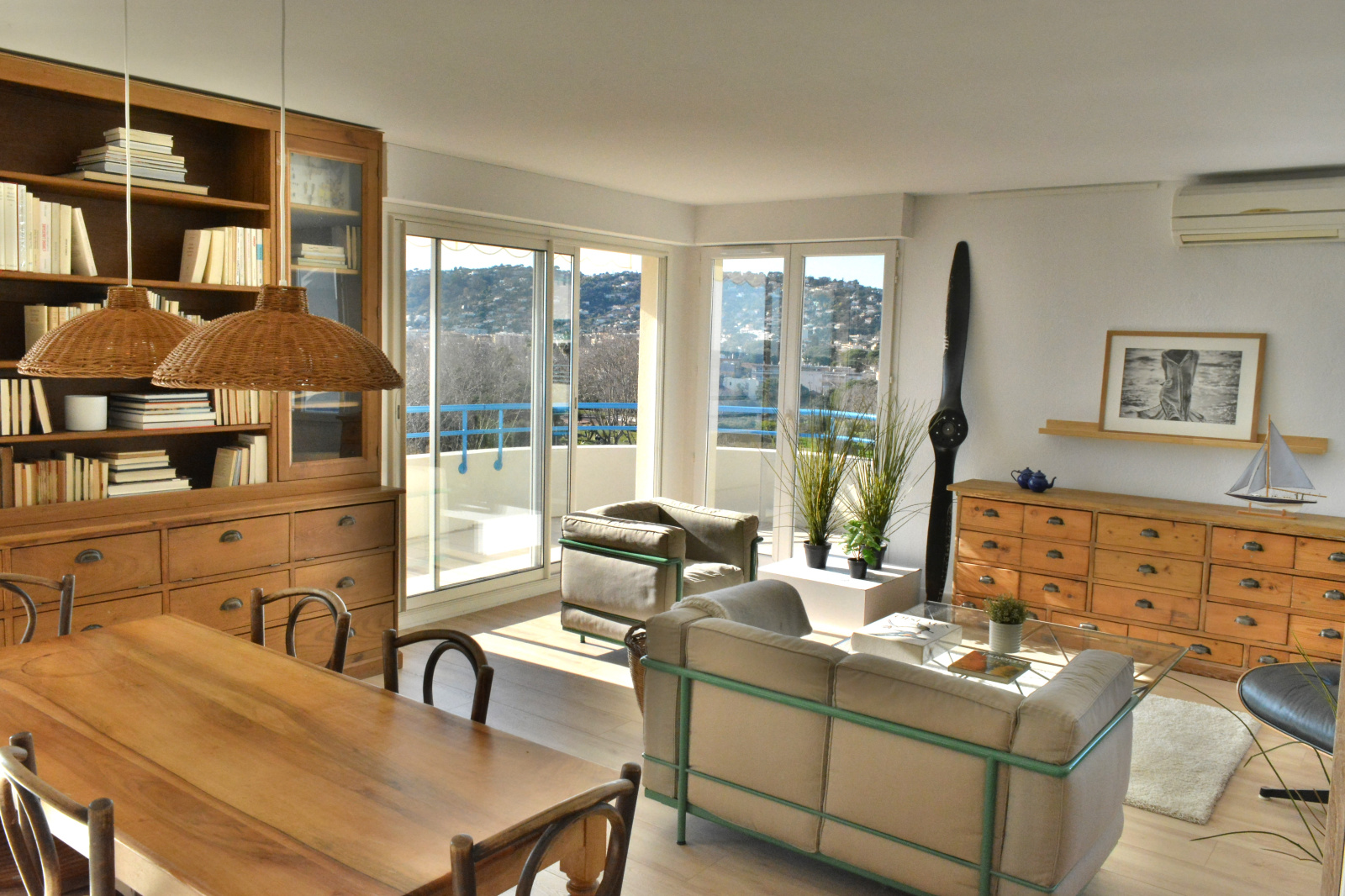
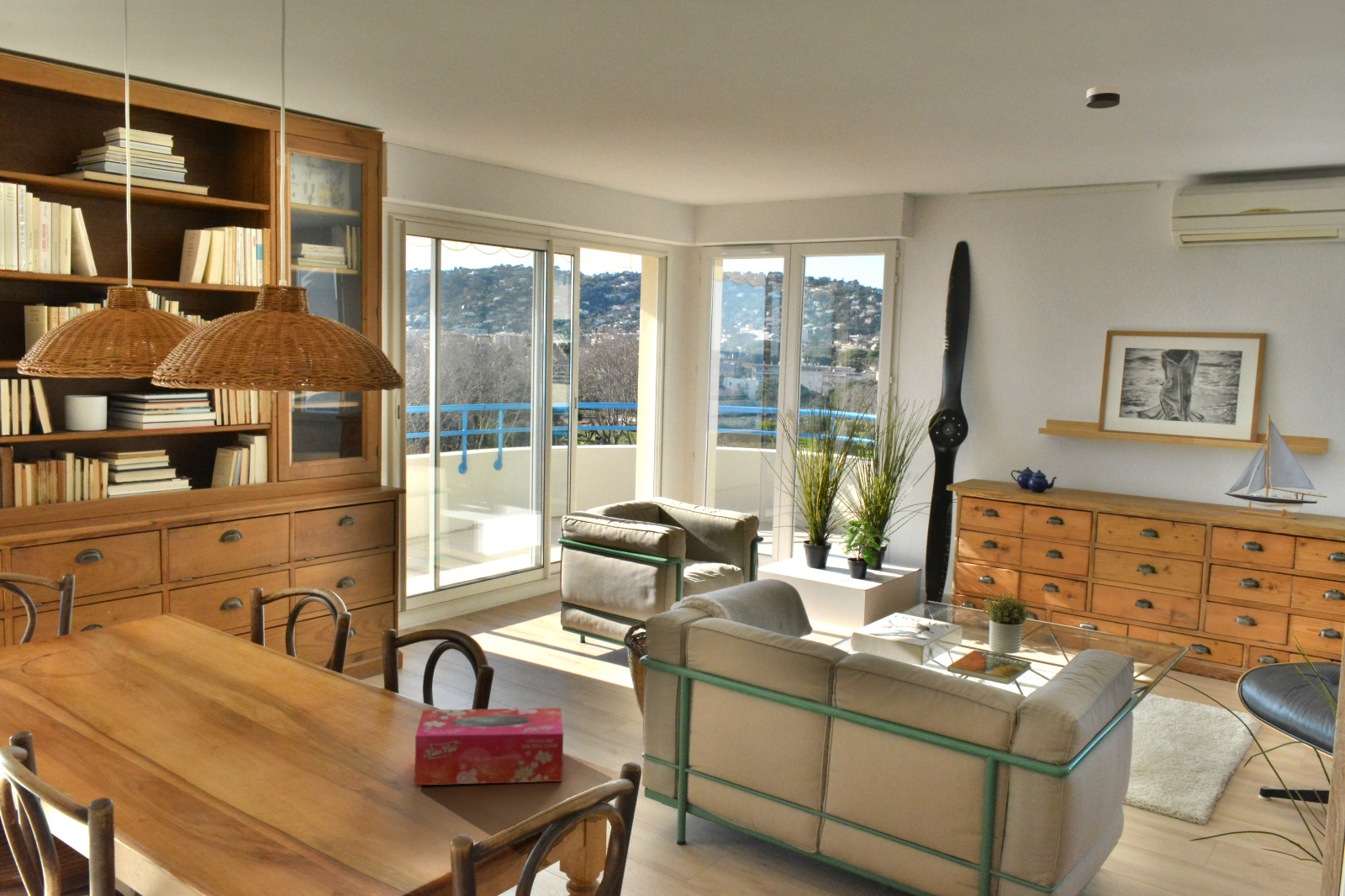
+ smoke detector [1085,85,1121,109]
+ tissue box [414,707,564,786]
